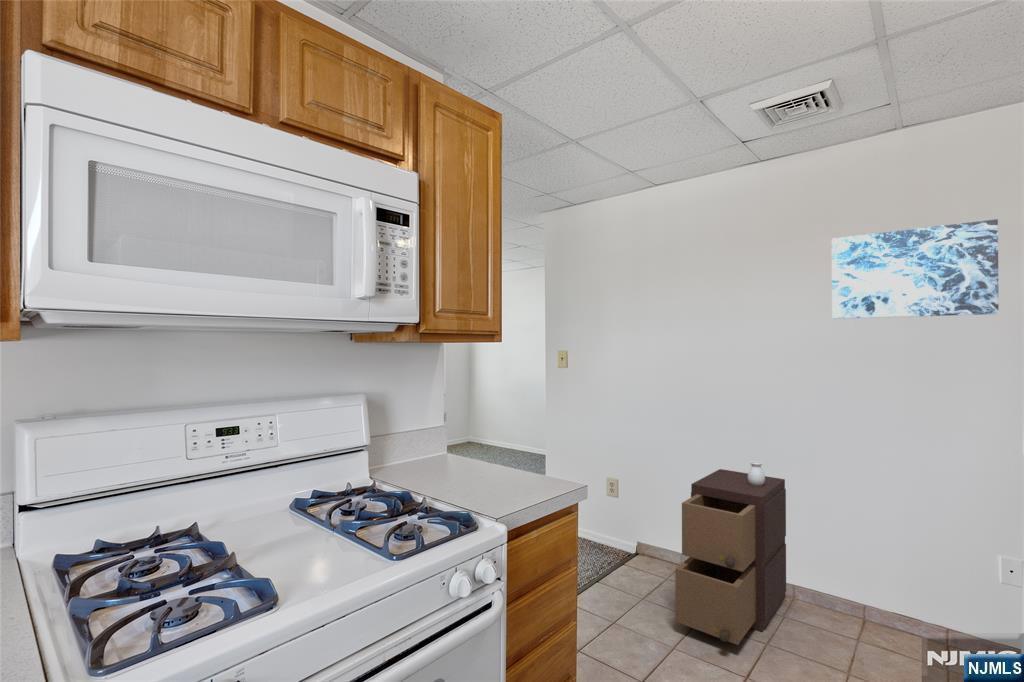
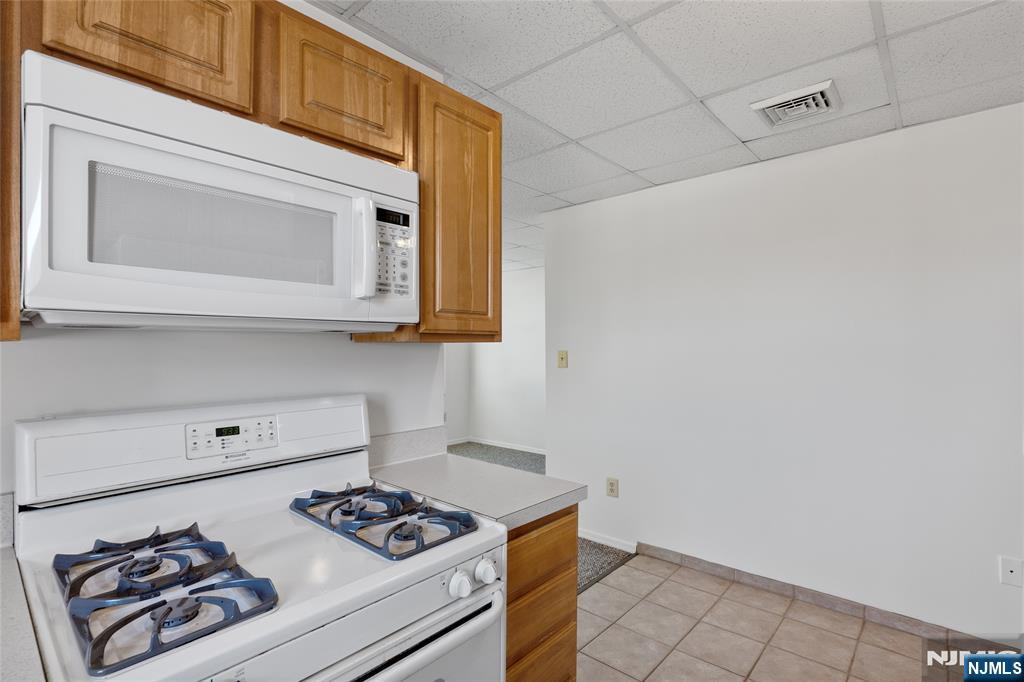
- wall art [831,218,1000,320]
- storage cabinet [674,460,787,646]
